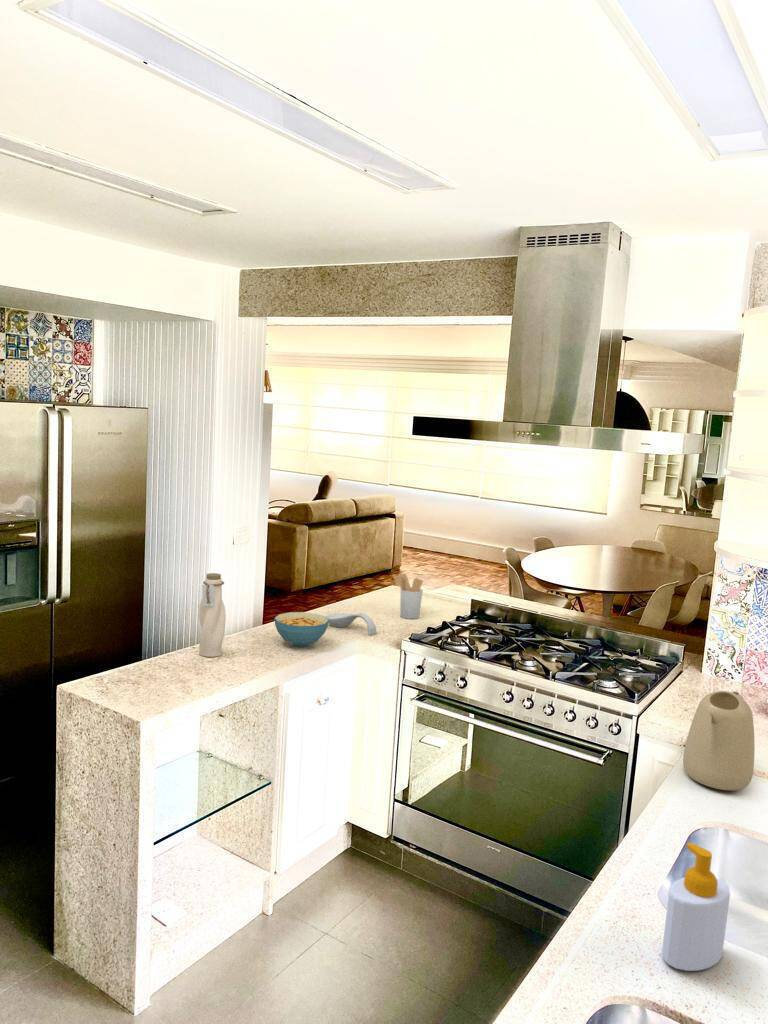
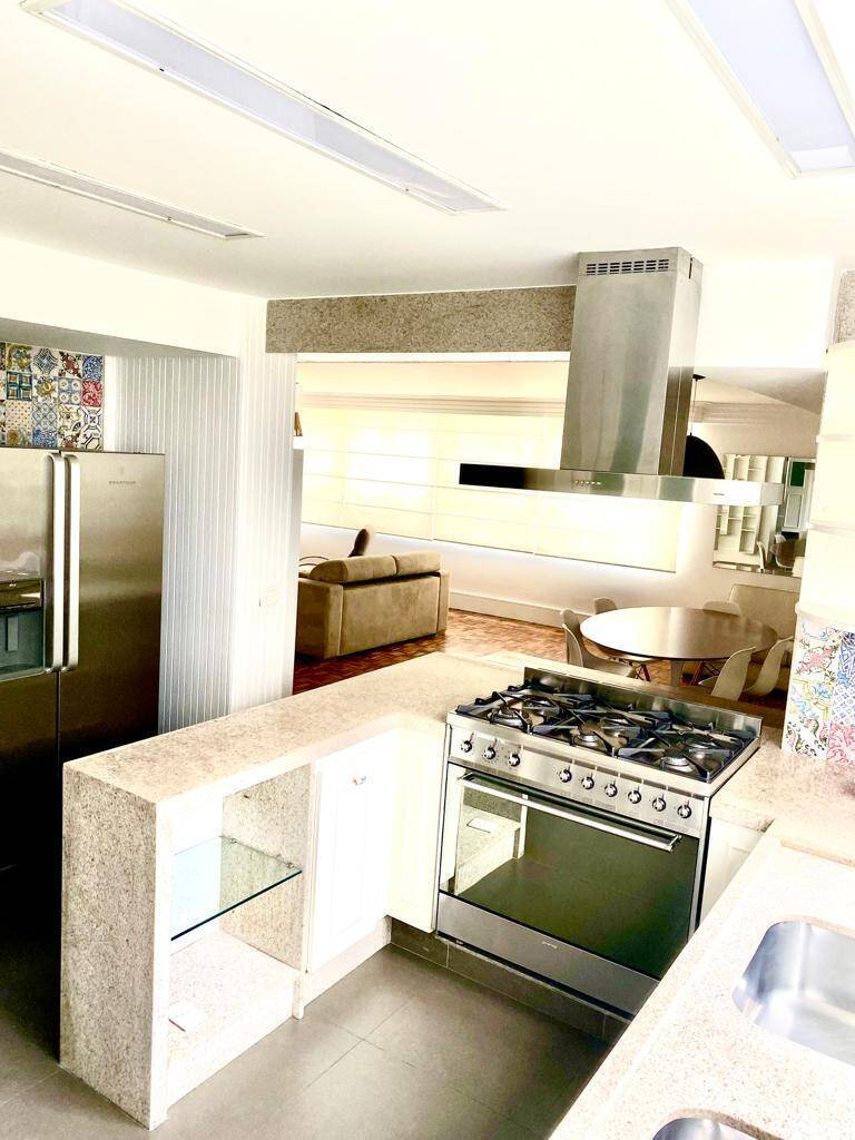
- kettle [682,690,756,792]
- utensil holder [391,573,424,620]
- cereal bowl [274,611,329,648]
- spoon rest [325,612,377,636]
- soap bottle [661,841,731,972]
- water bottle [198,572,227,658]
